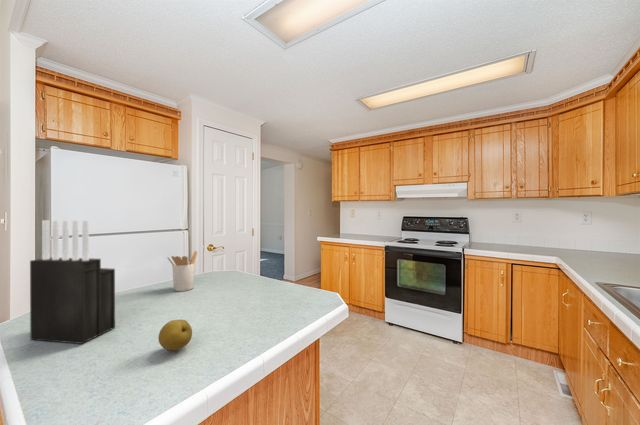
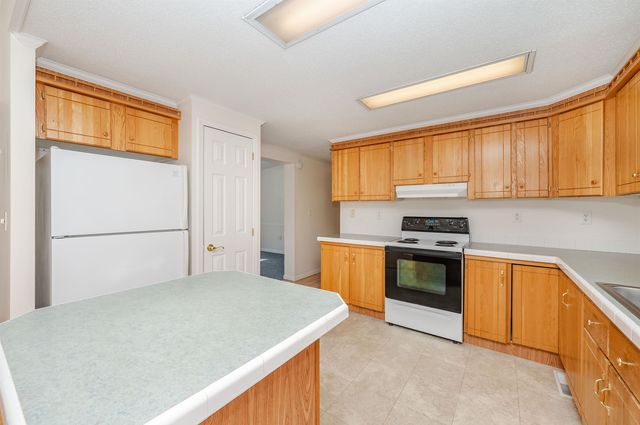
- fruit [158,319,193,352]
- knife block [29,219,116,345]
- utensil holder [166,250,198,292]
